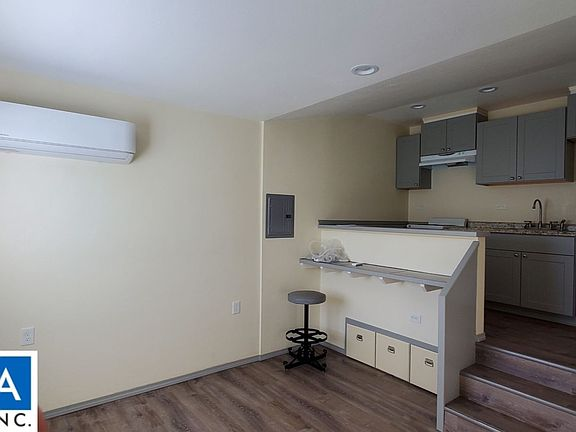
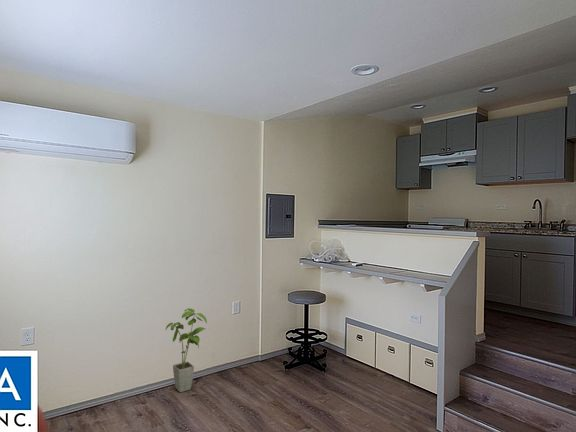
+ house plant [164,307,208,393]
